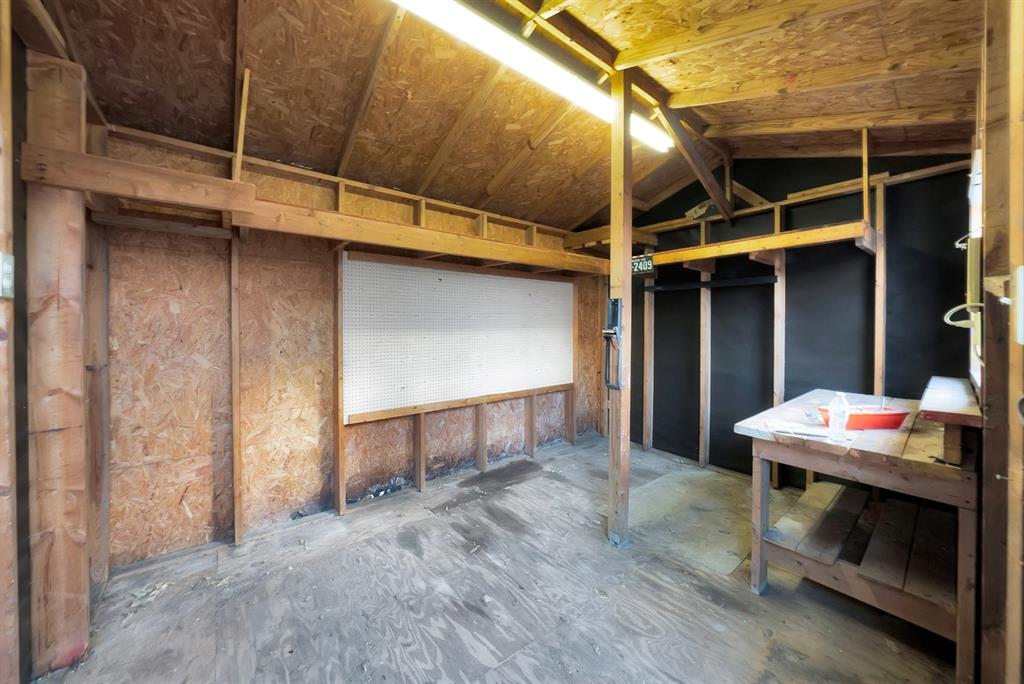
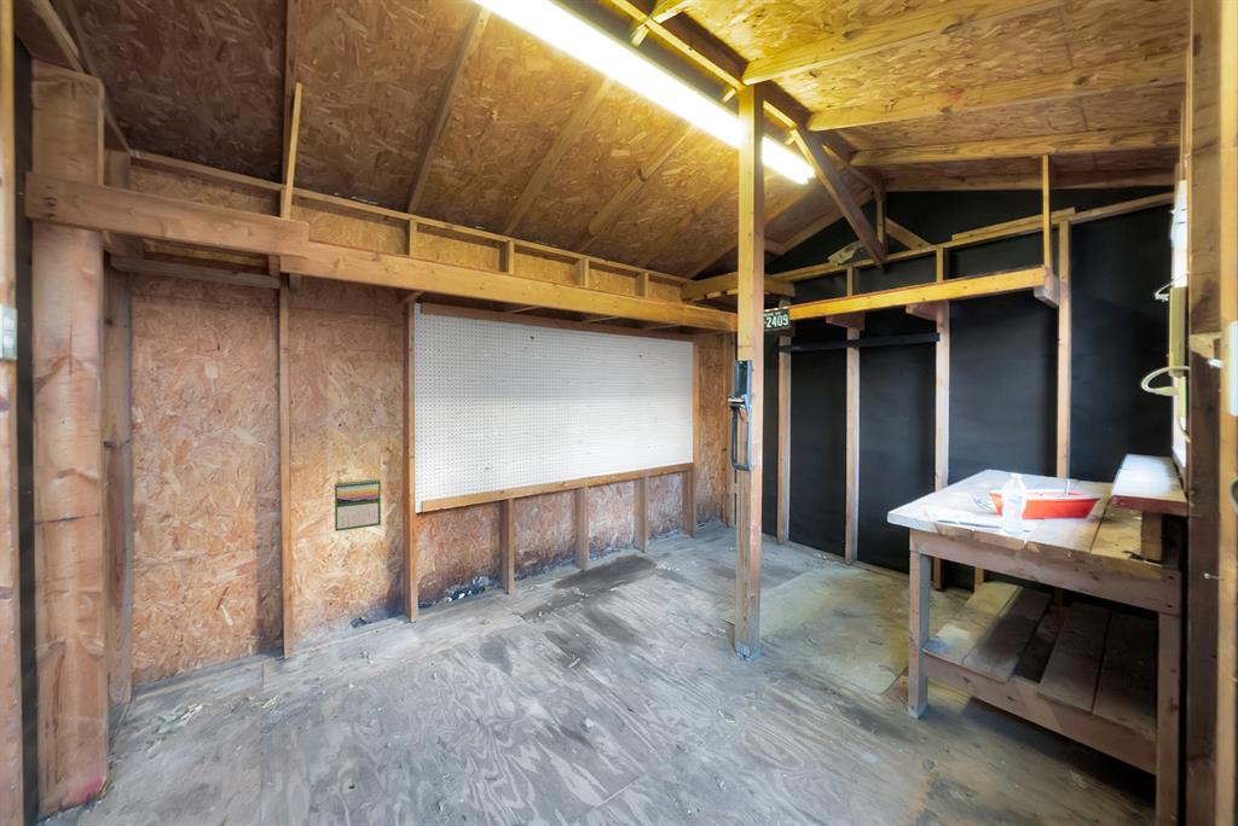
+ calendar [334,477,382,533]
